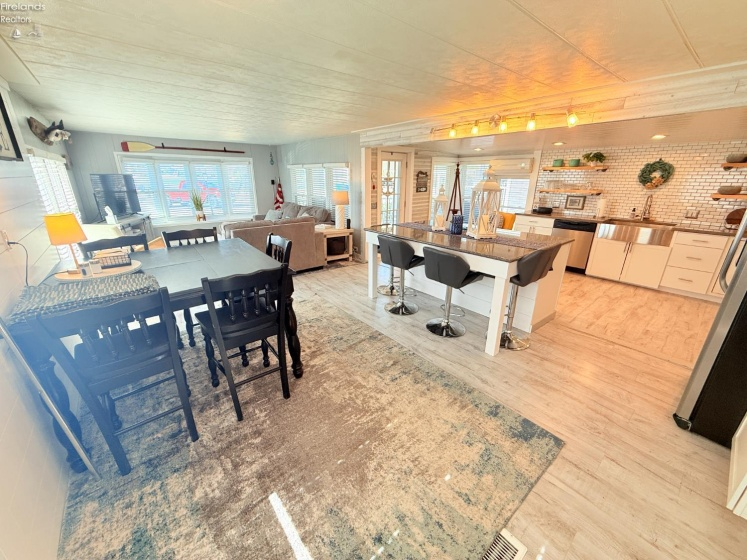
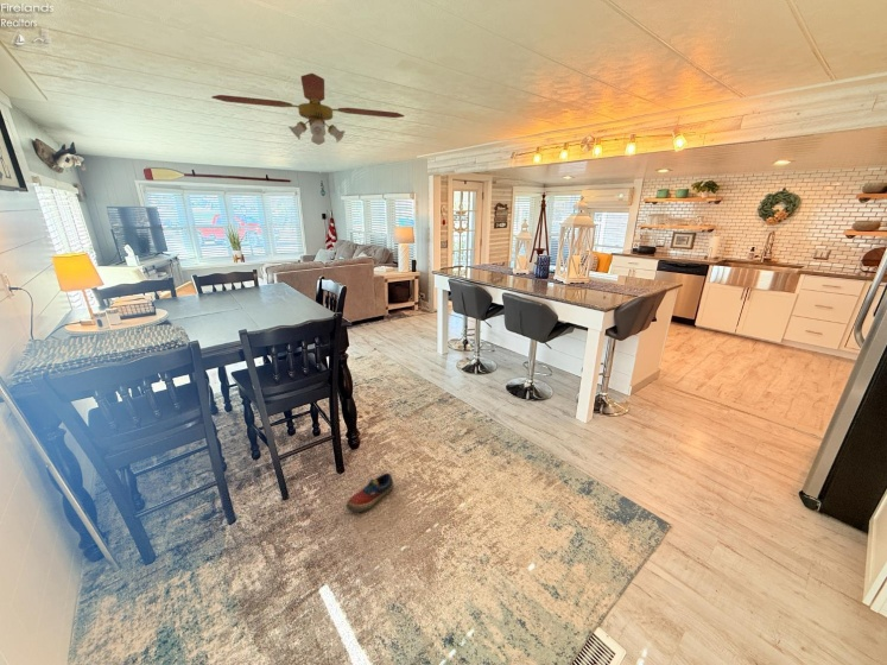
+ shoe [344,471,394,513]
+ ceiling fan [210,72,406,146]
